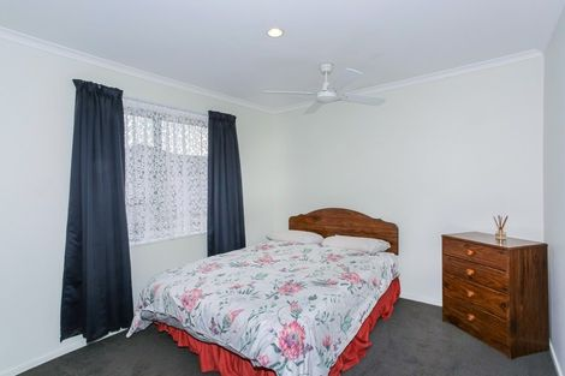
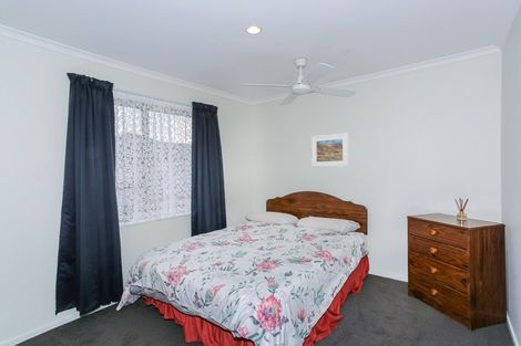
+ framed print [310,133,349,168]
